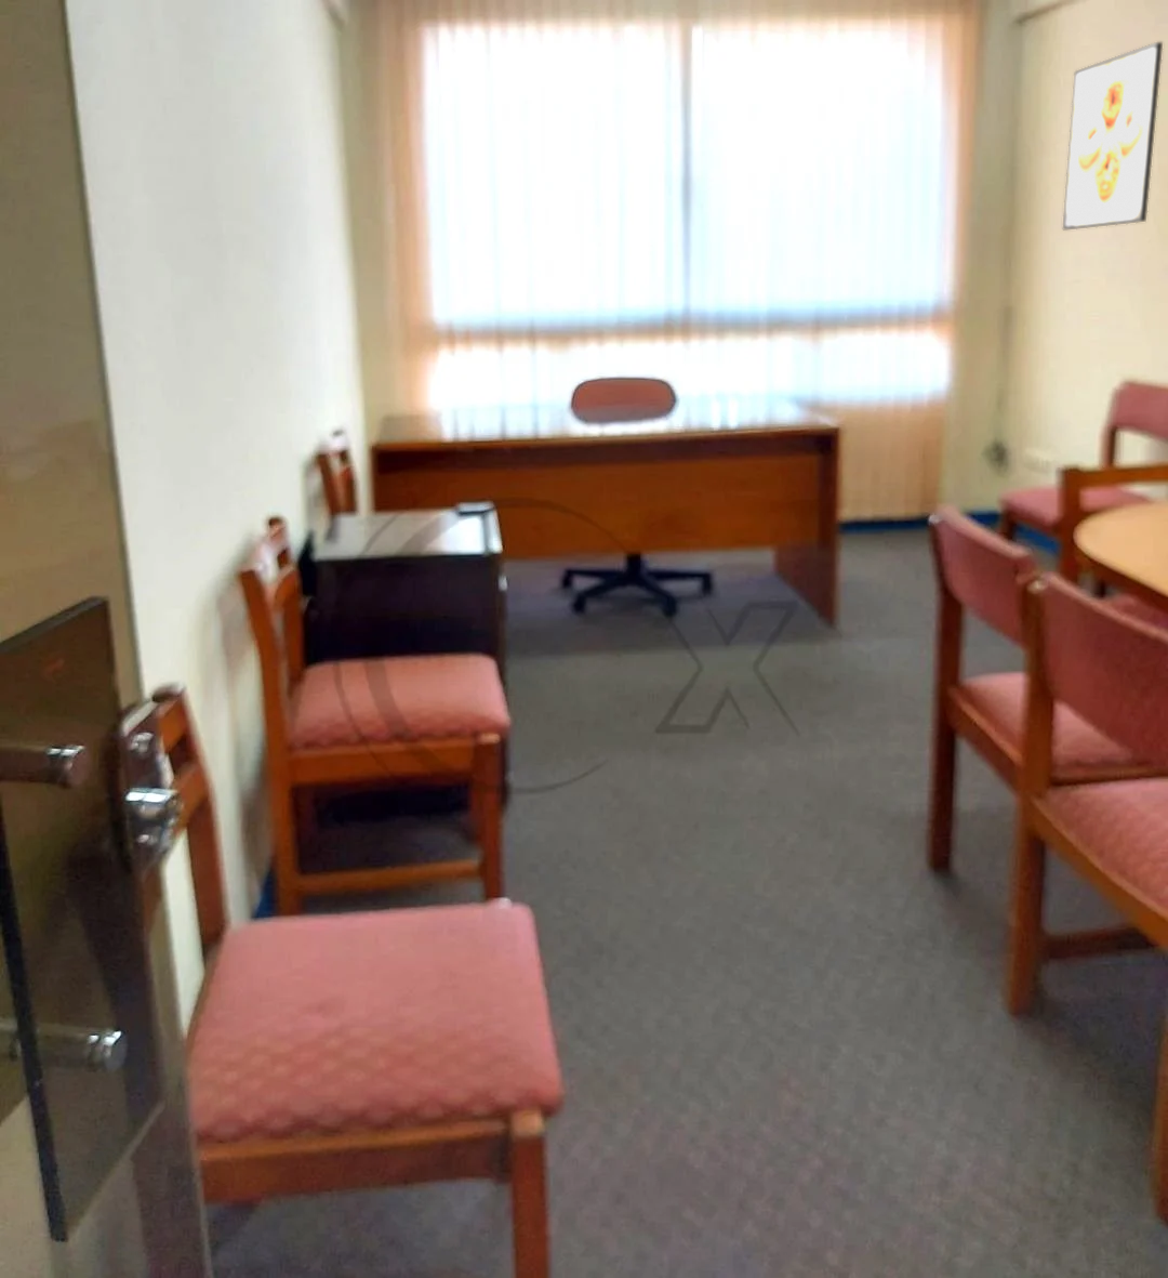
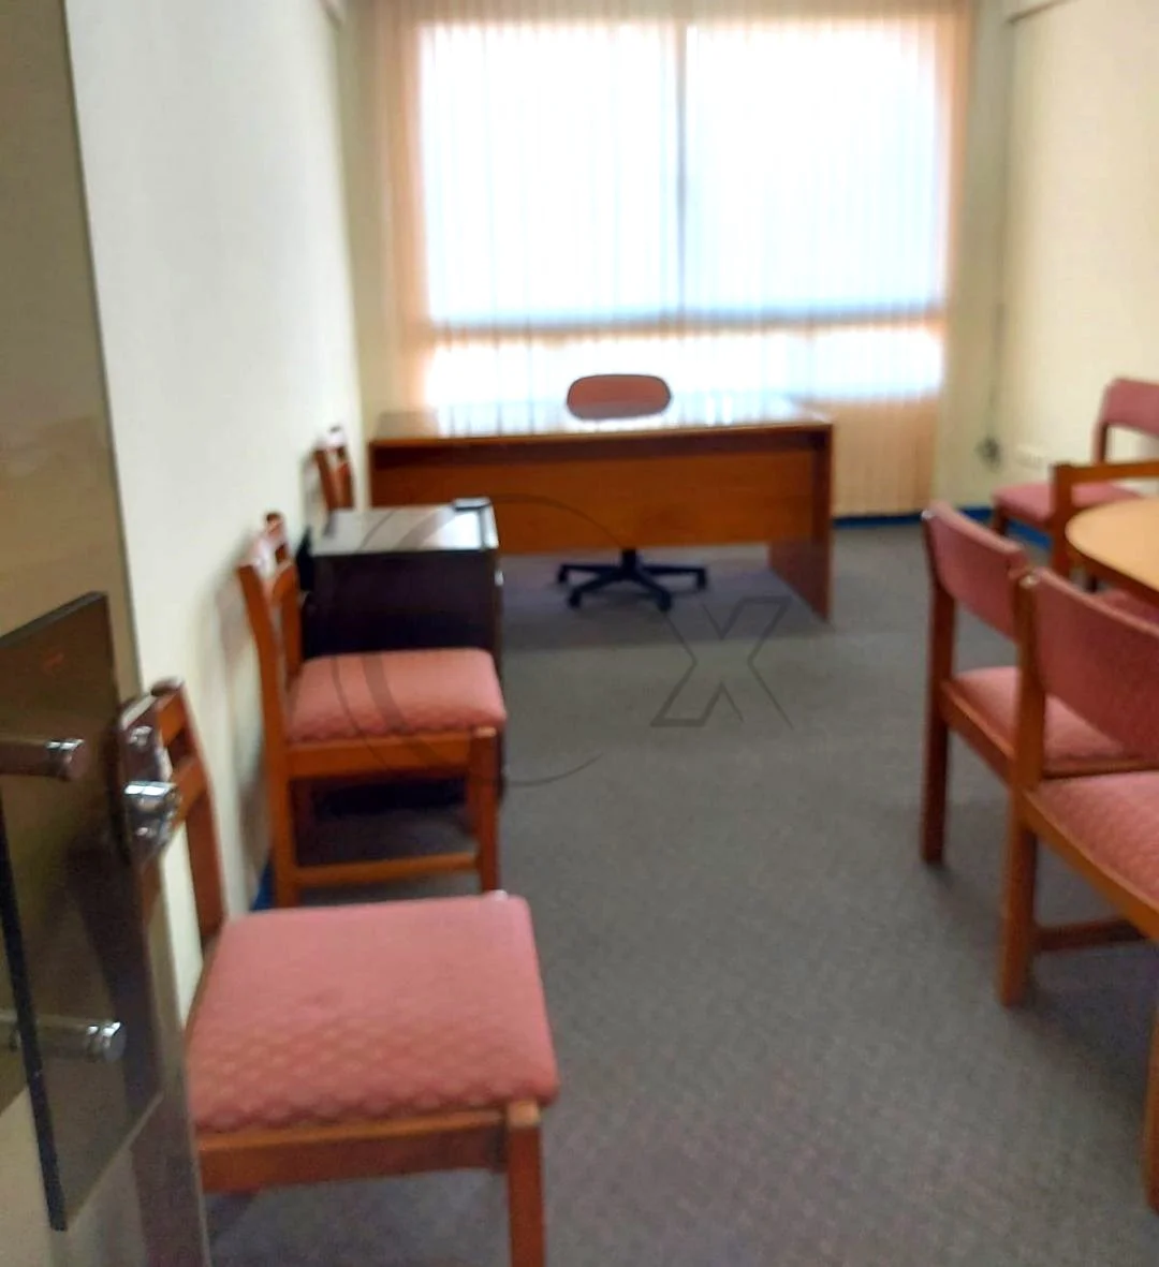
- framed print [1062,41,1164,230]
